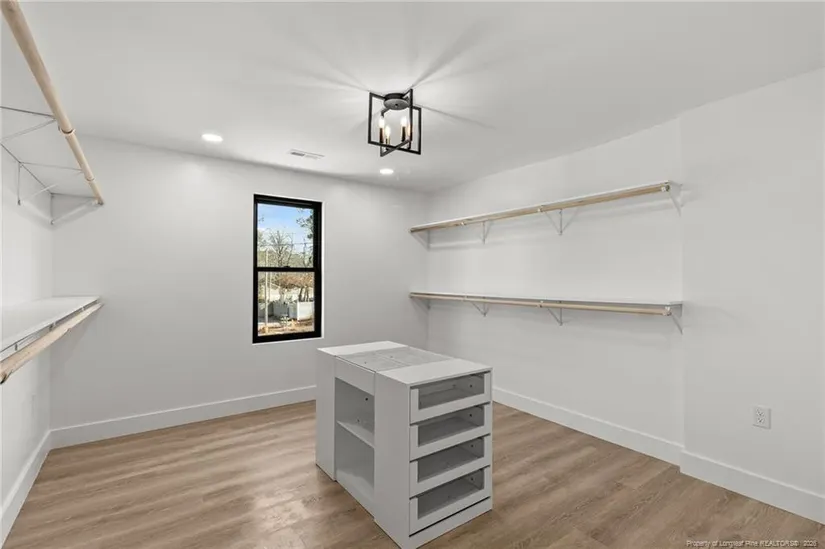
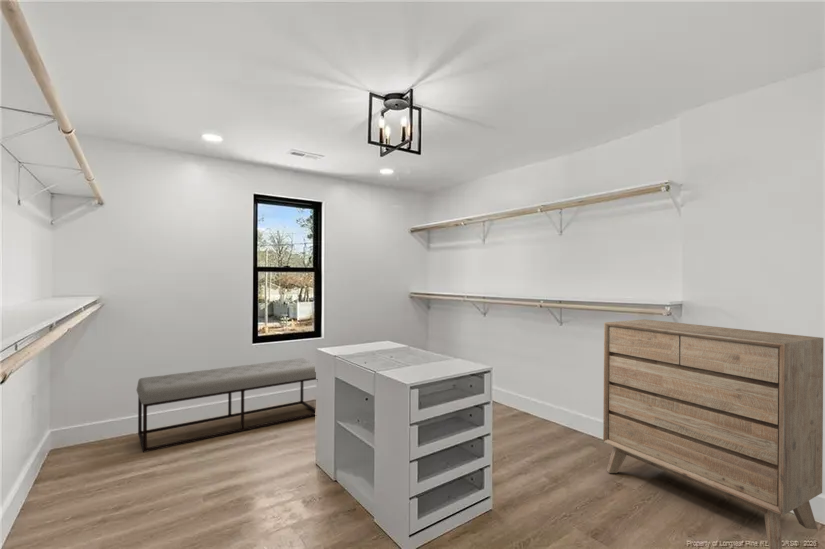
+ bench [136,357,317,453]
+ dresser [602,318,825,549]
